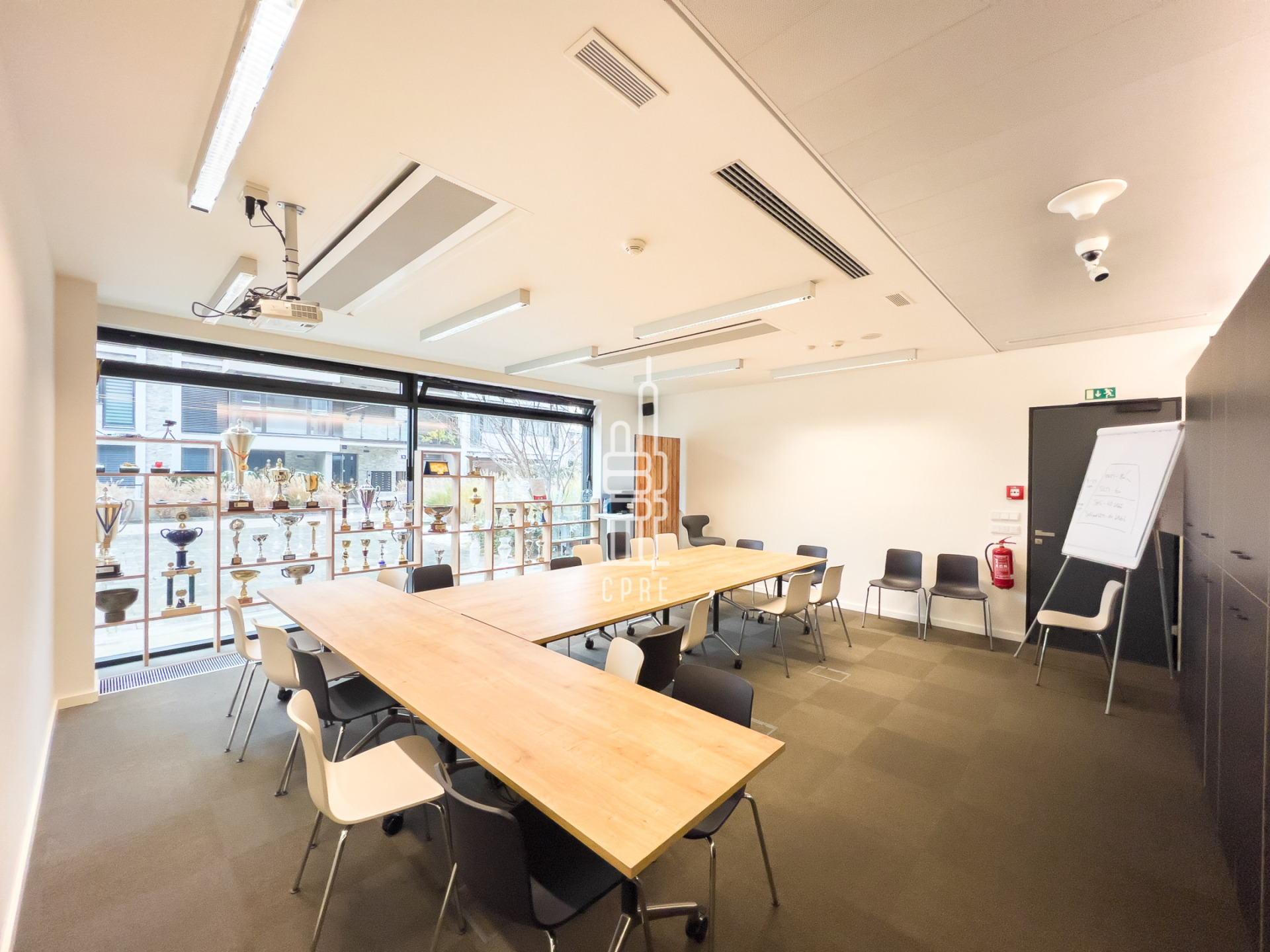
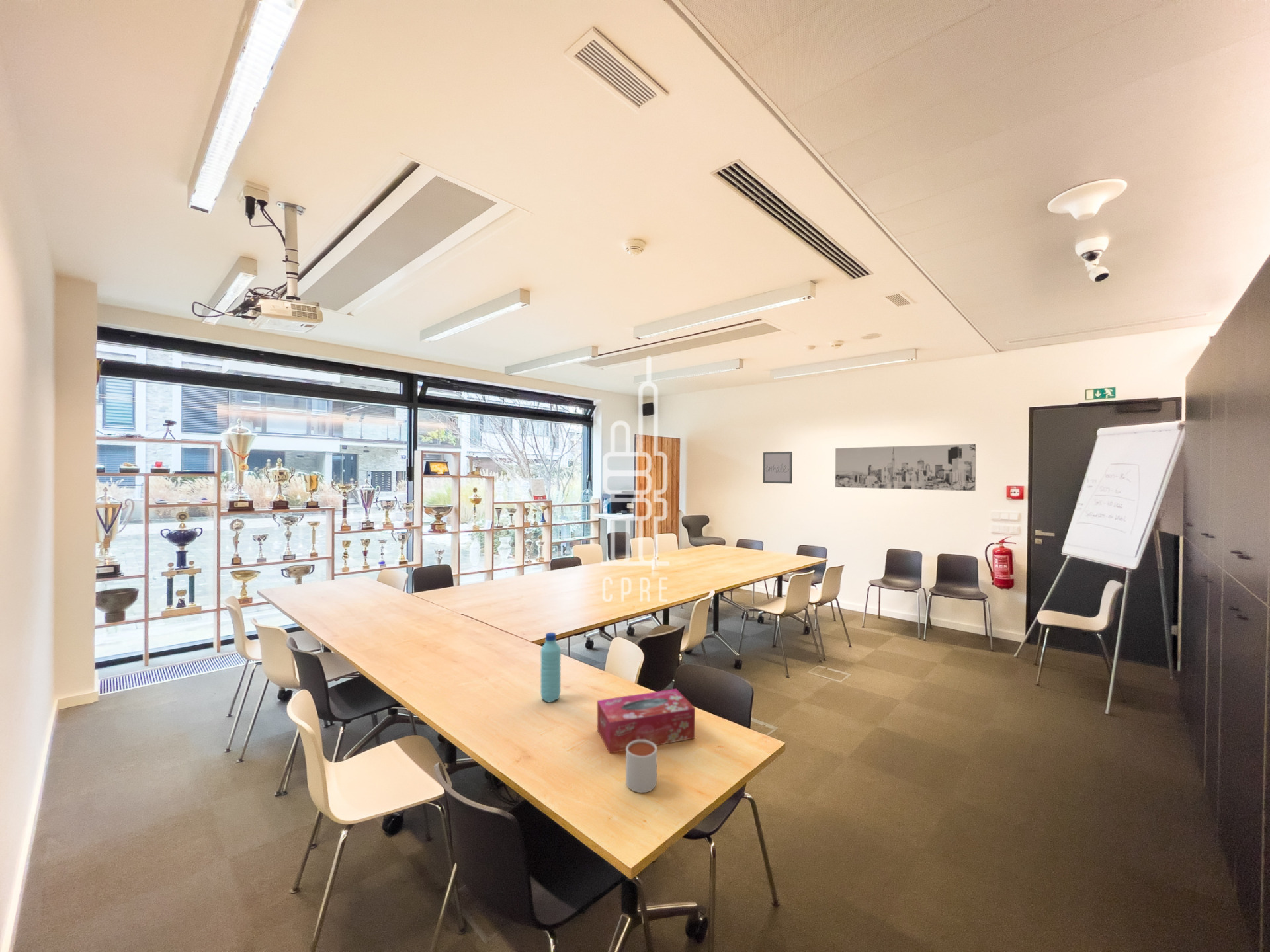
+ tissue box [597,688,696,754]
+ wall art [835,444,976,491]
+ wall art [763,451,793,484]
+ mug [625,740,657,793]
+ water bottle [540,632,562,703]
